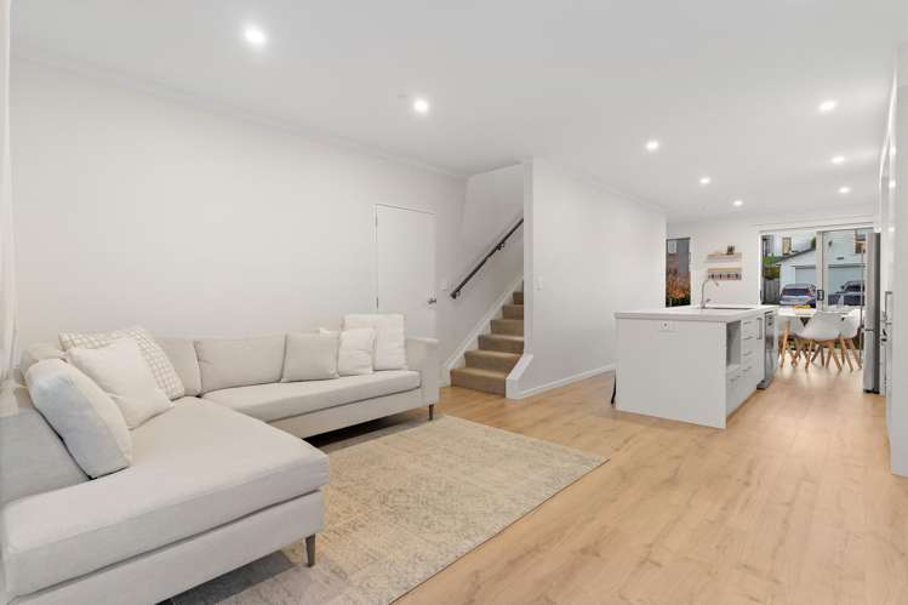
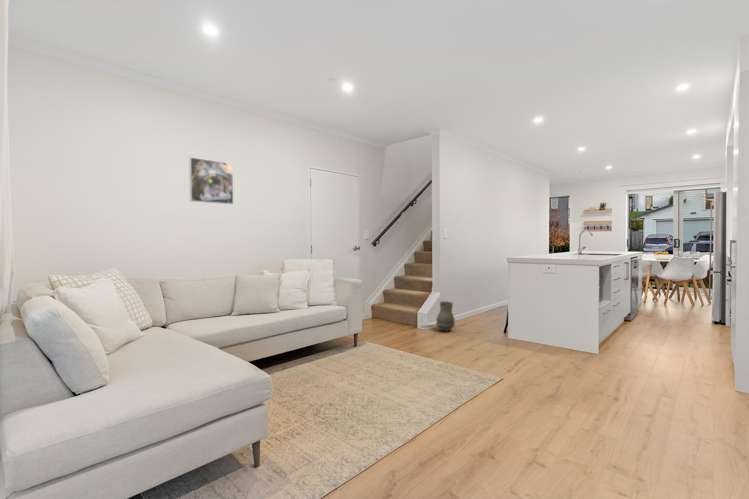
+ vase [435,300,456,333]
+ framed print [188,156,234,205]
